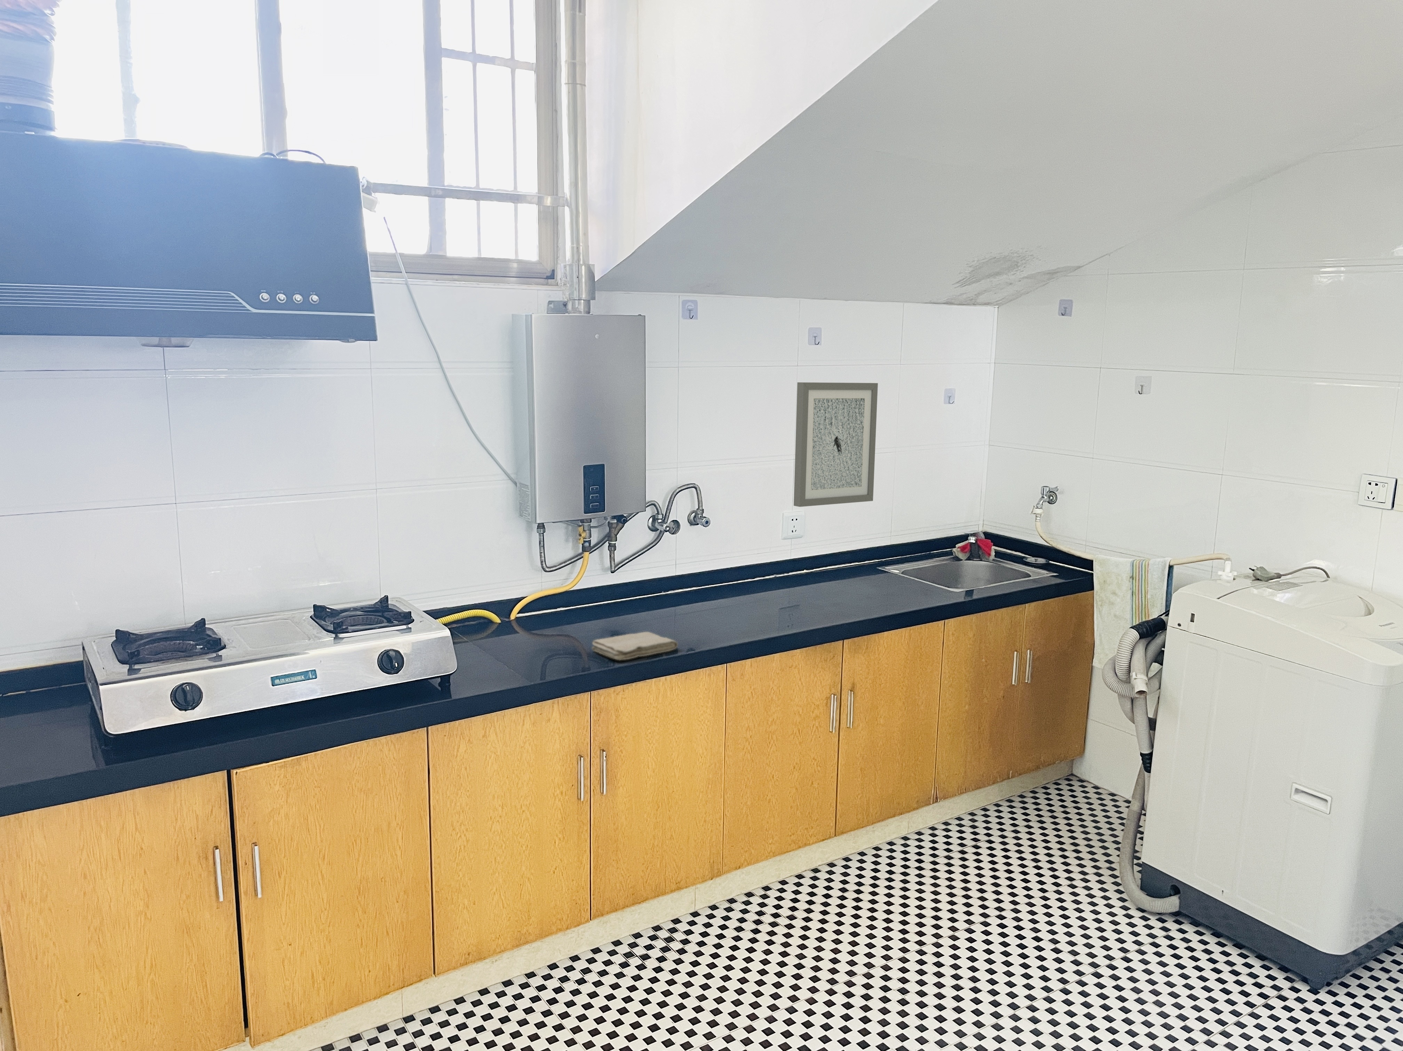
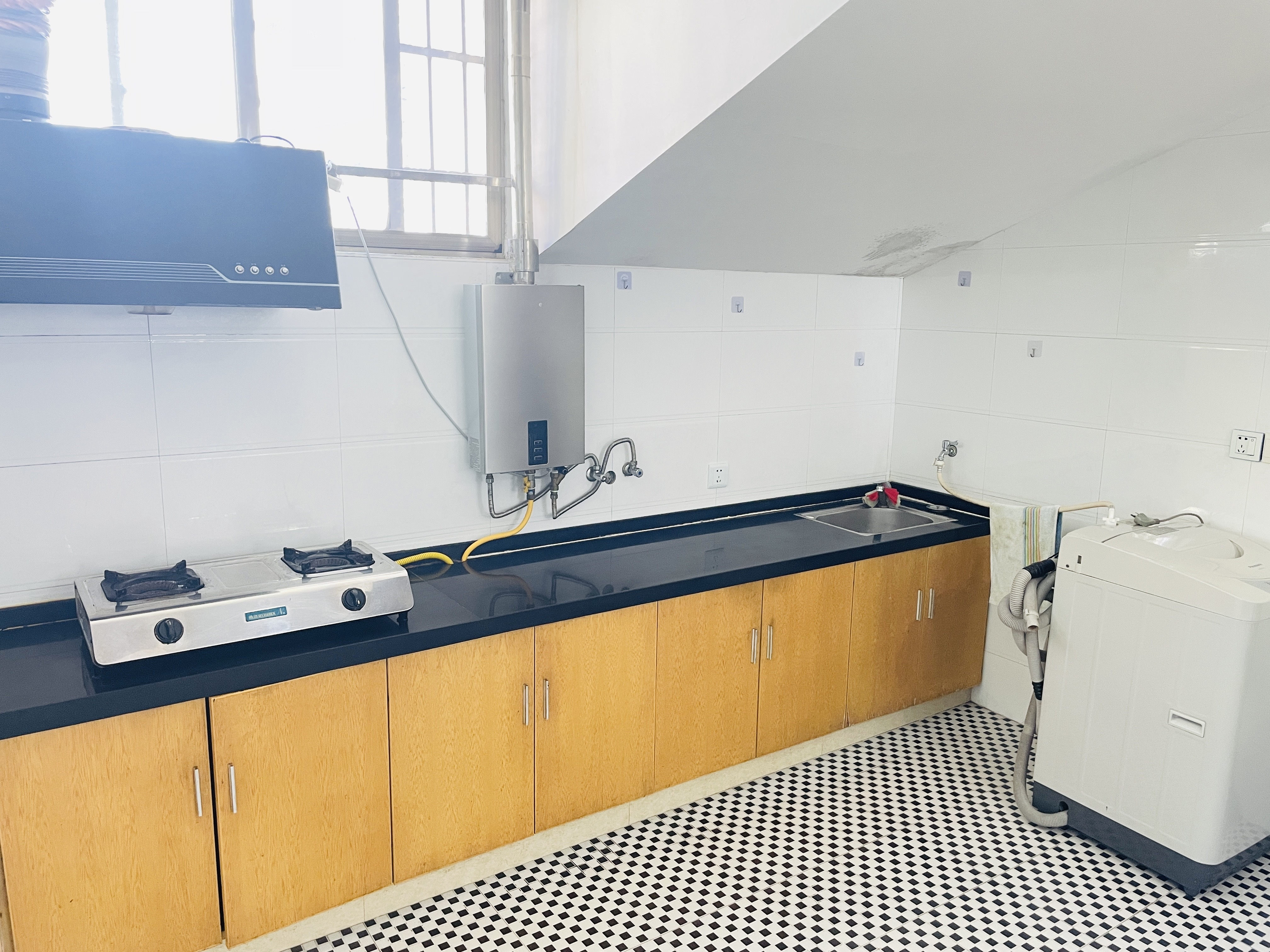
- washcloth [591,631,678,660]
- wall art [793,382,878,507]
